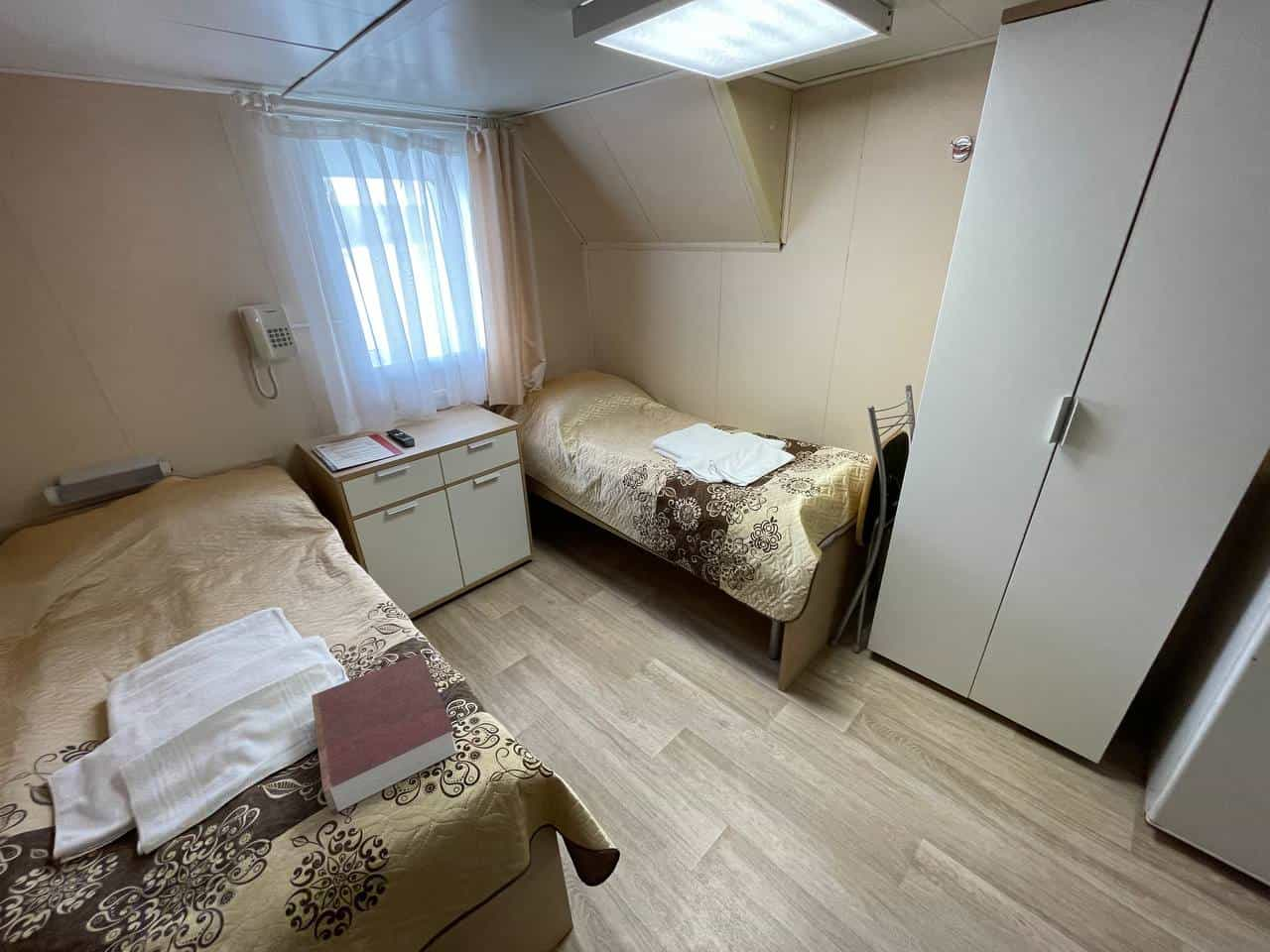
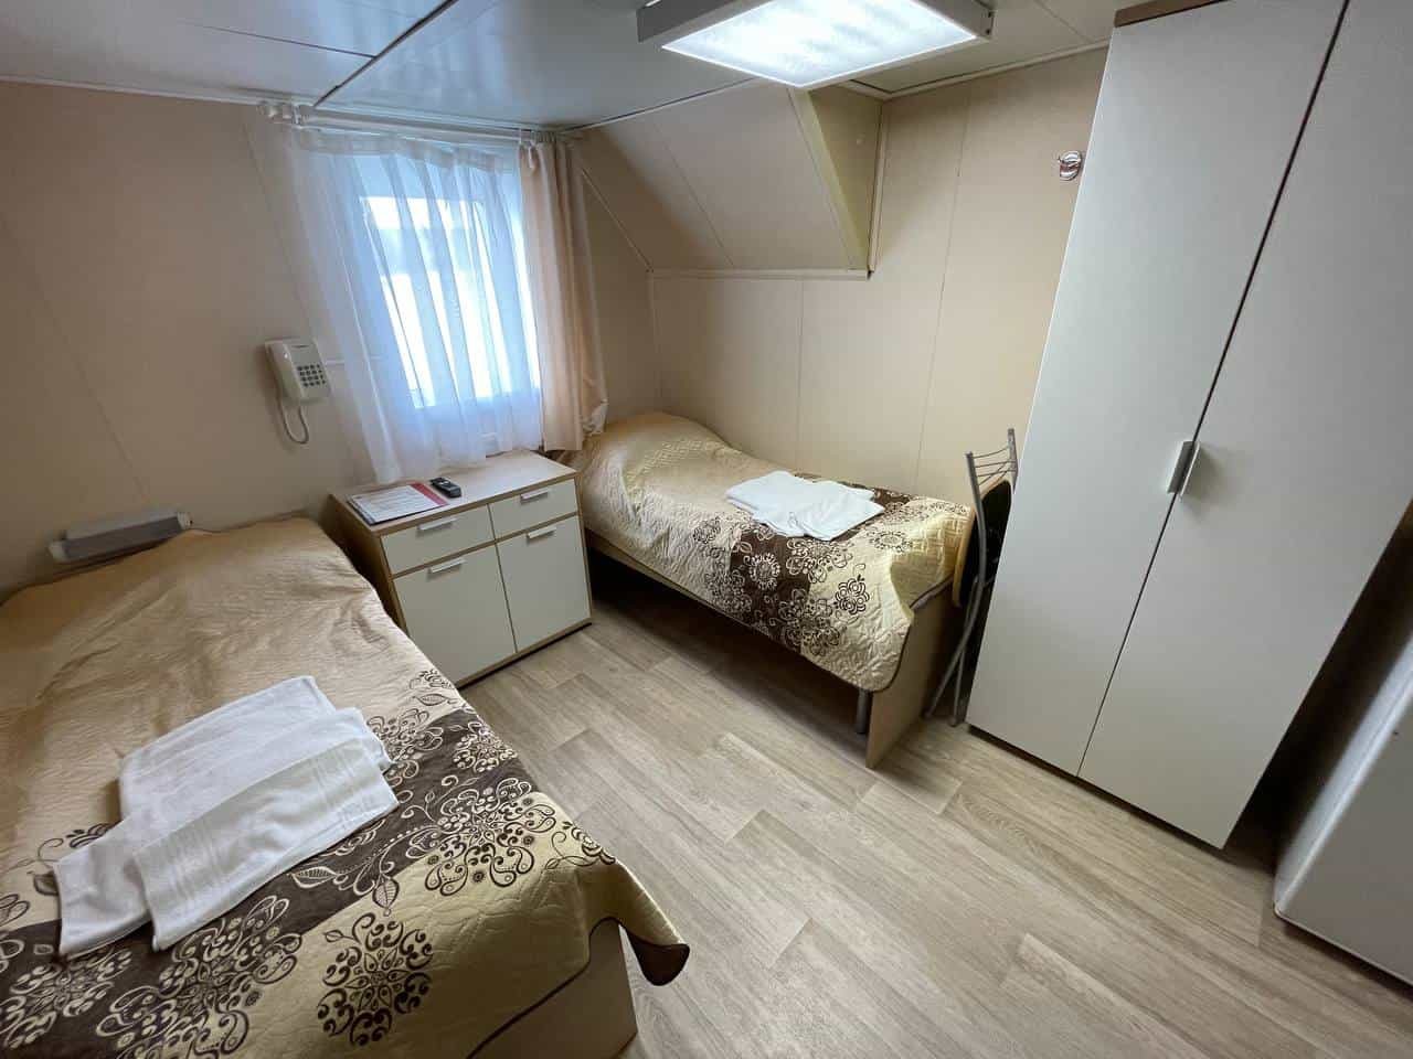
- book [311,652,459,816]
